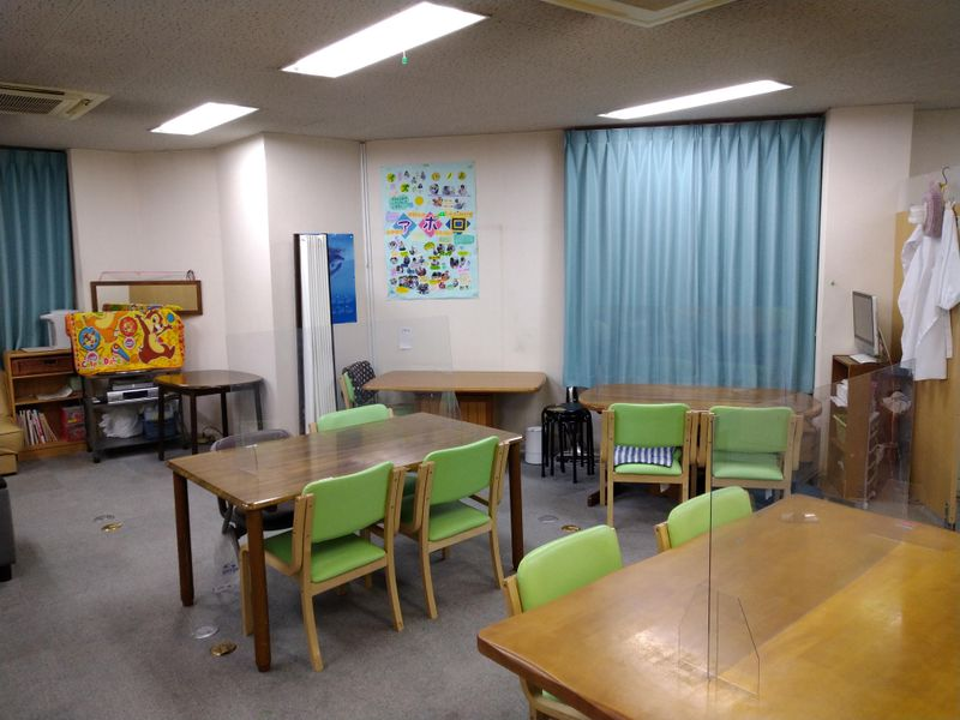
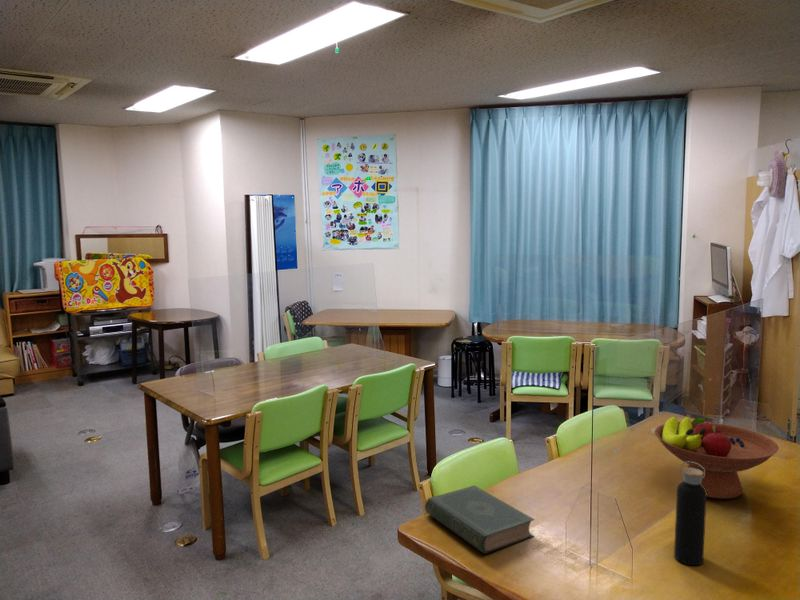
+ fruit bowl [654,415,780,500]
+ book [424,484,535,555]
+ water bottle [673,461,707,566]
